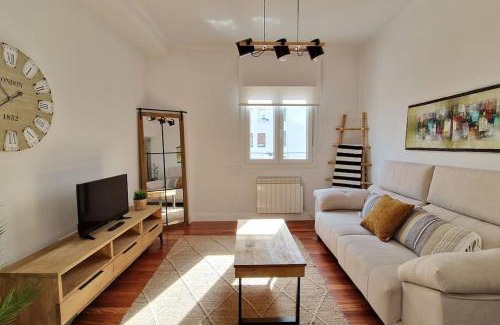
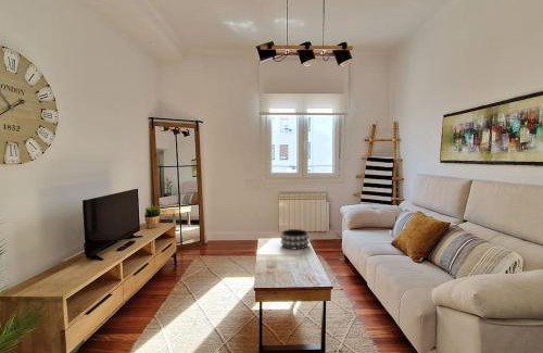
+ decorative bowl [279,228,311,250]
